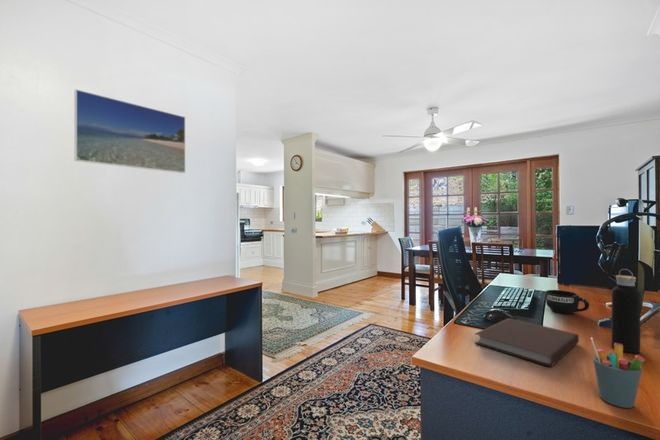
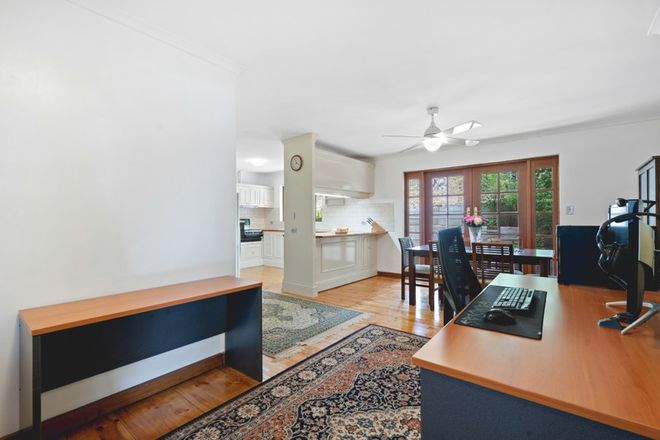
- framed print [73,88,186,174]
- pen holder [590,337,646,409]
- notebook [474,317,580,368]
- water bottle [610,268,642,354]
- mug [545,289,590,315]
